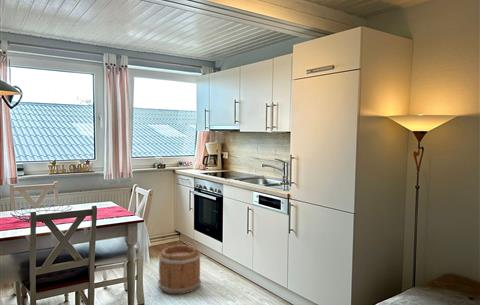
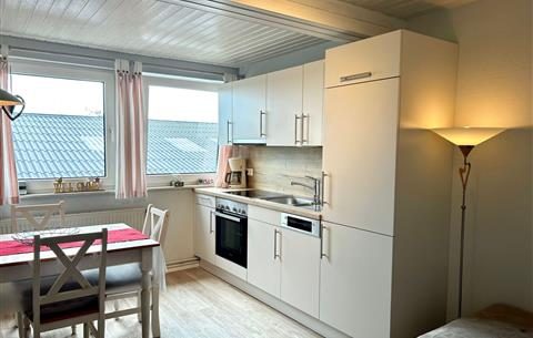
- bucket [157,244,202,295]
